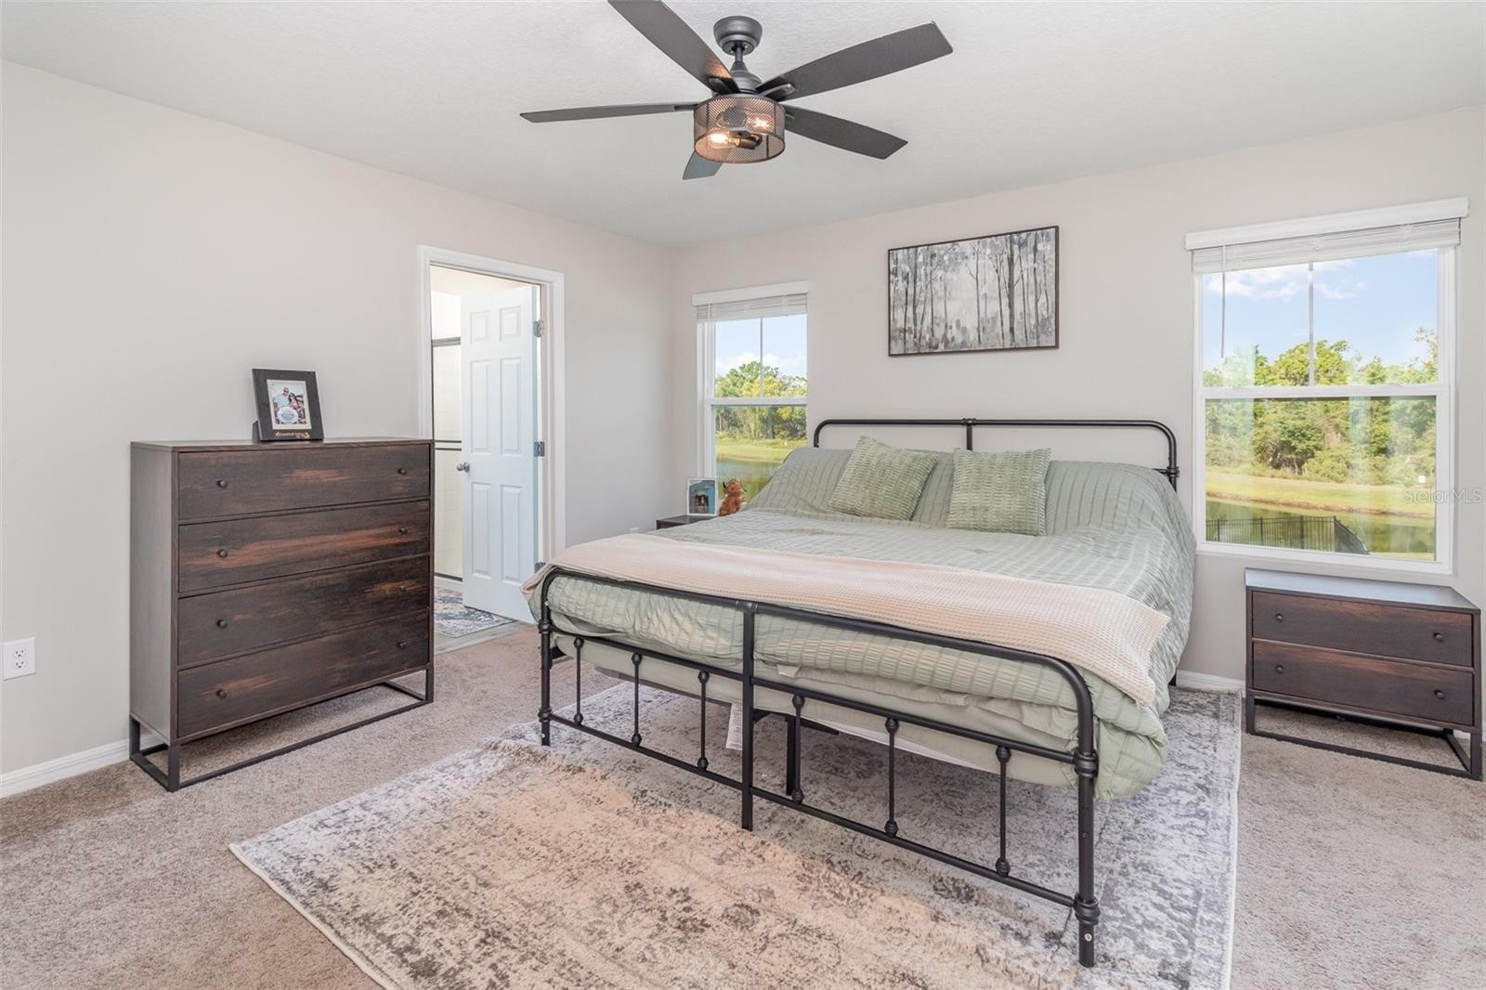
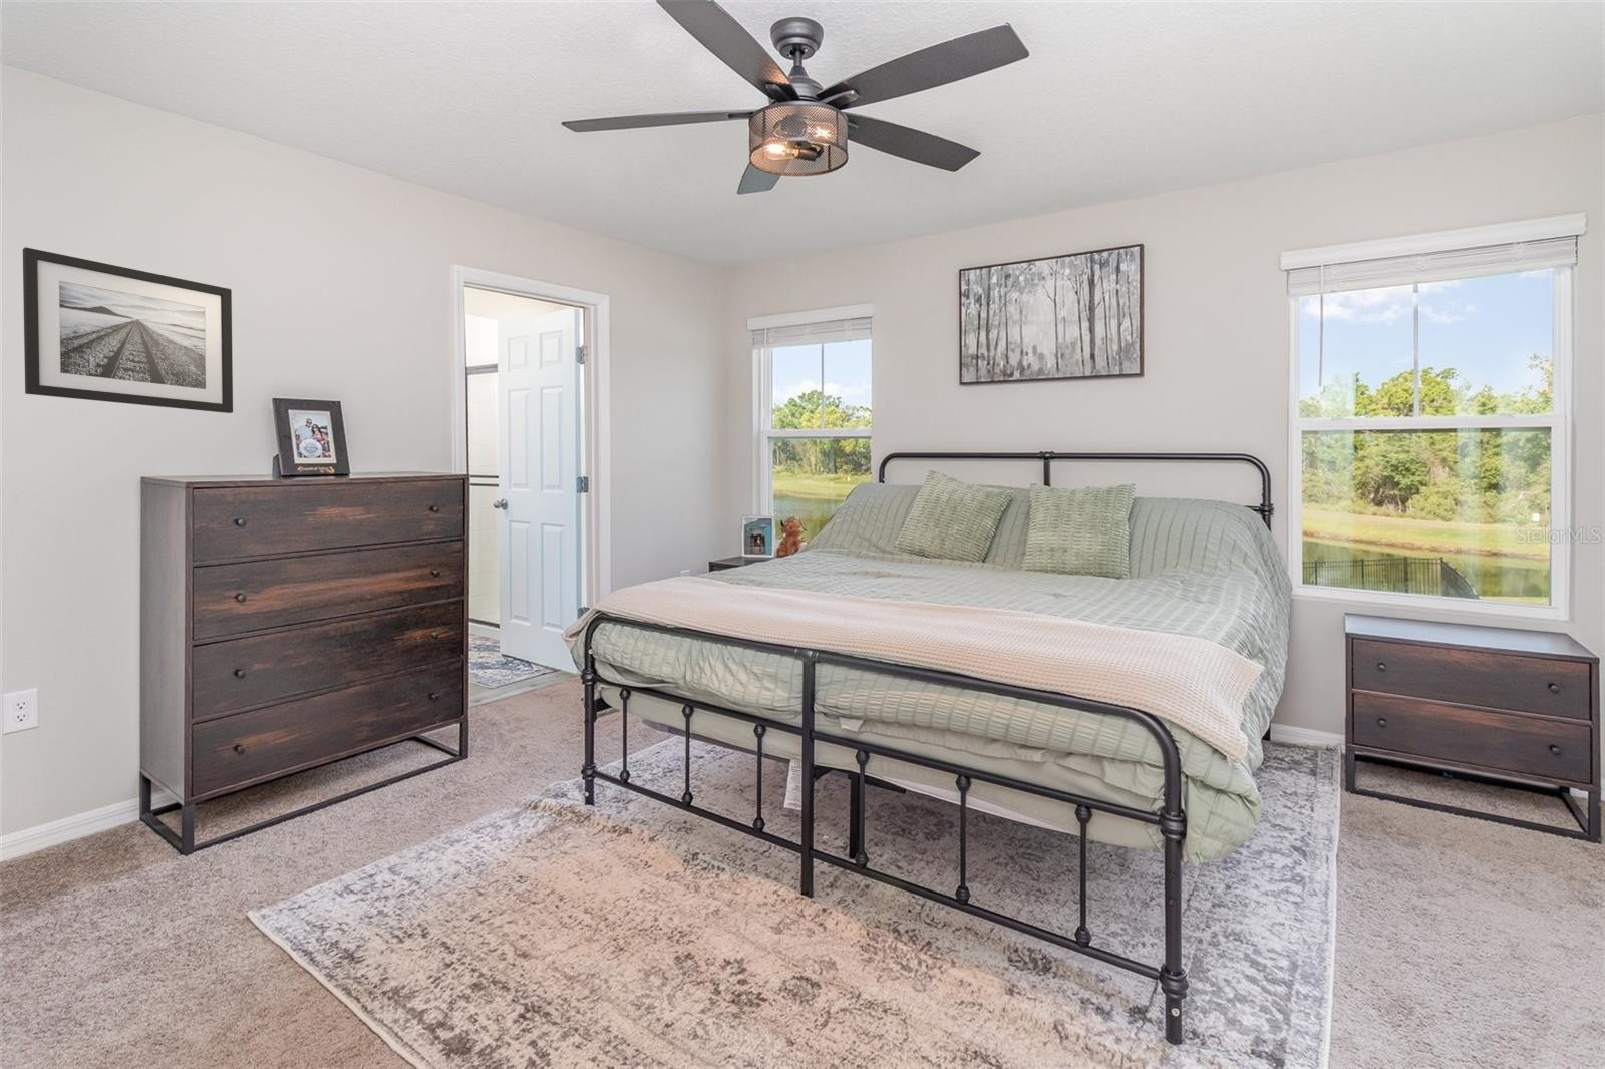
+ wall art [21,246,234,414]
